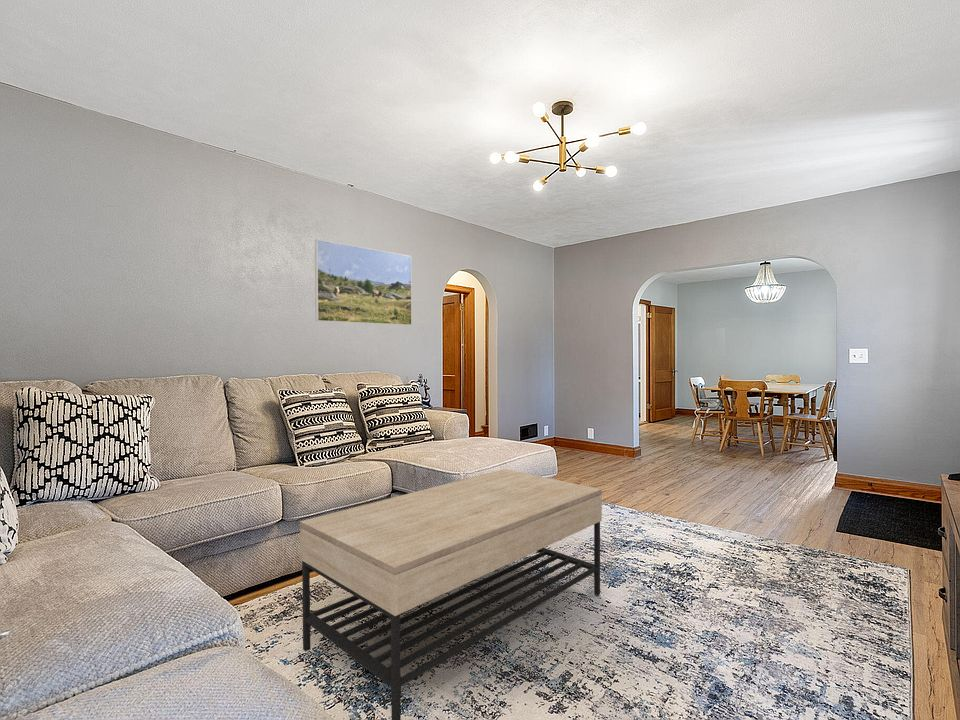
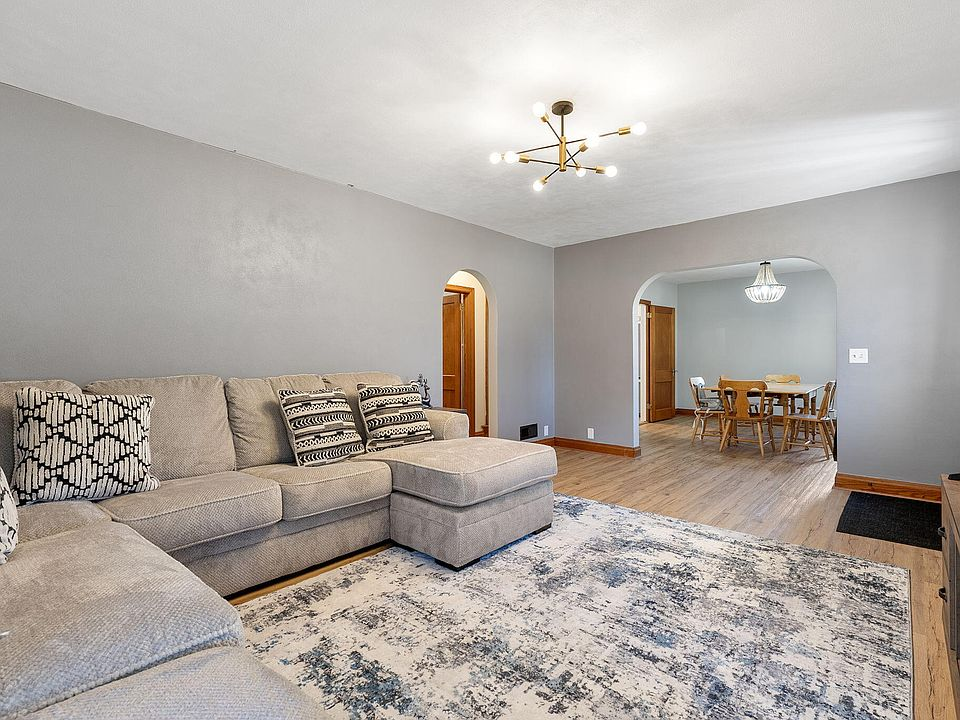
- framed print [314,238,413,326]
- coffee table [299,468,603,720]
